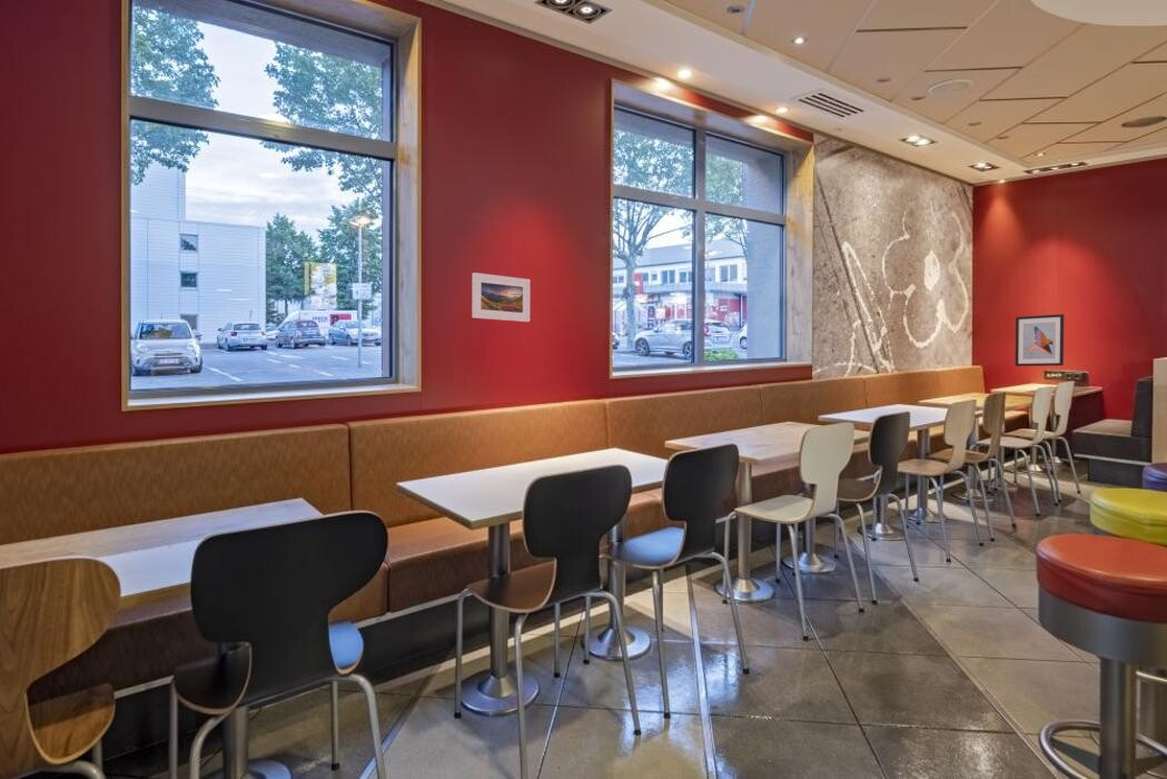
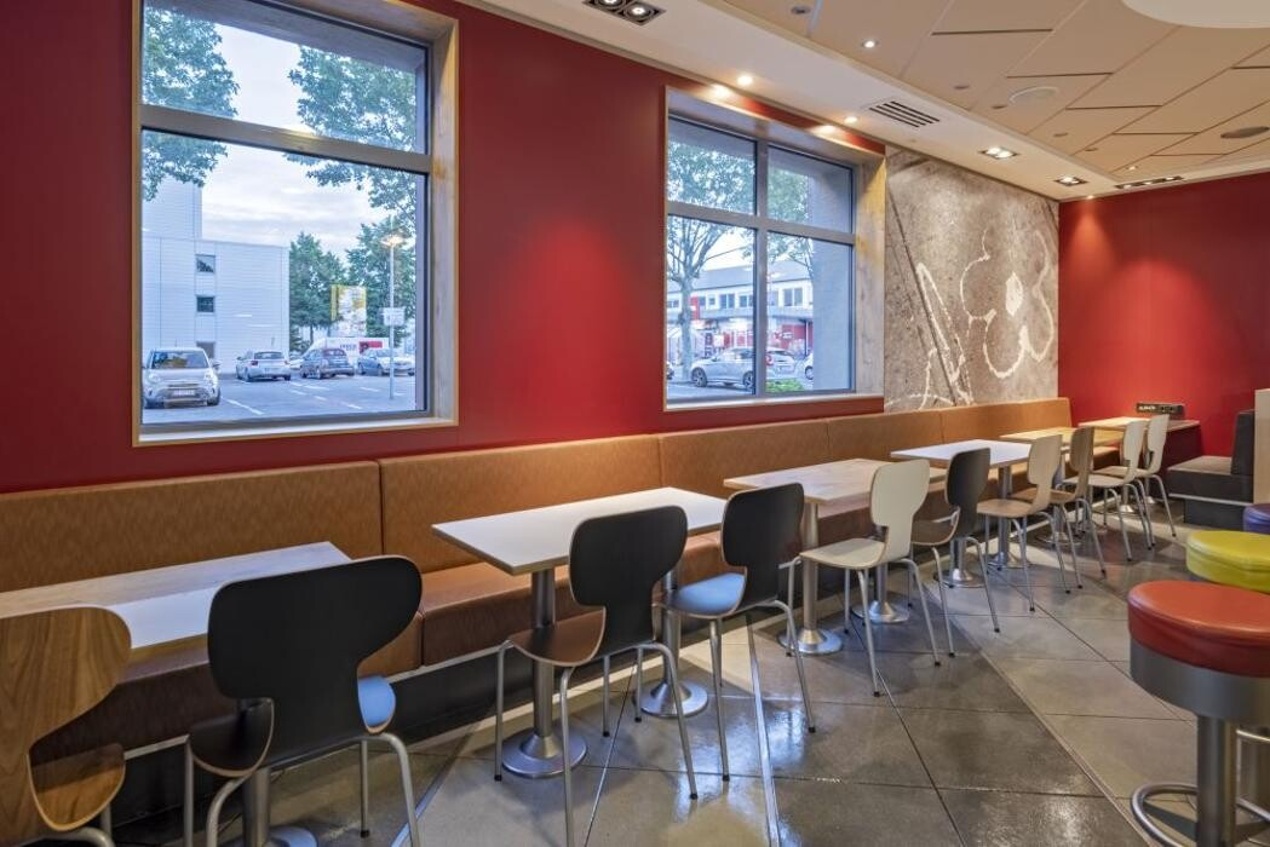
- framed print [471,272,531,323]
- wall art [1015,313,1065,367]
